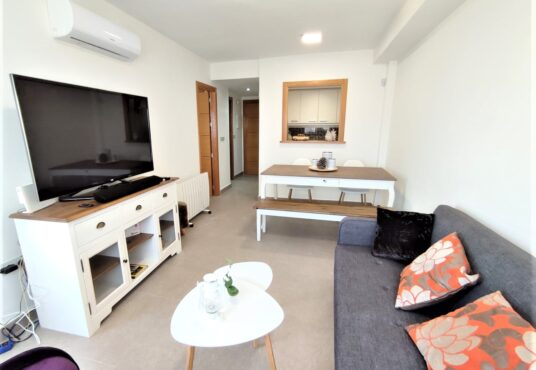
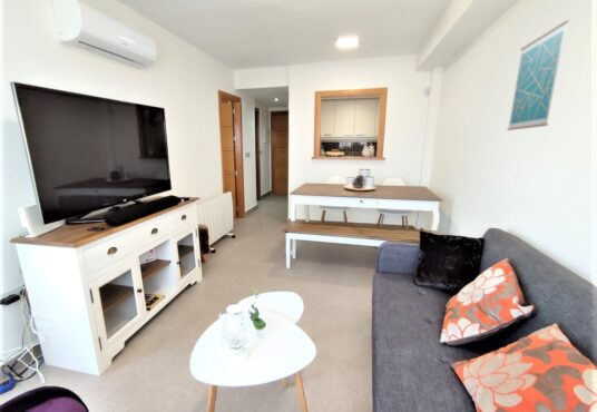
+ wall art [506,19,570,131]
